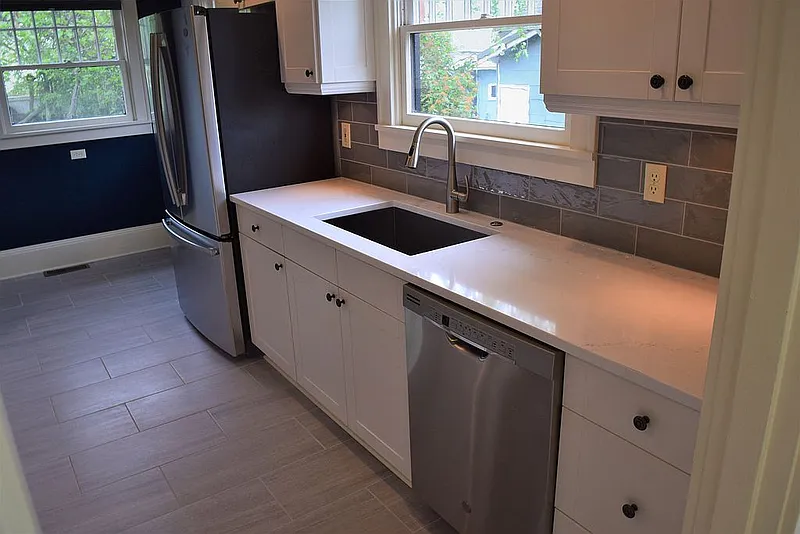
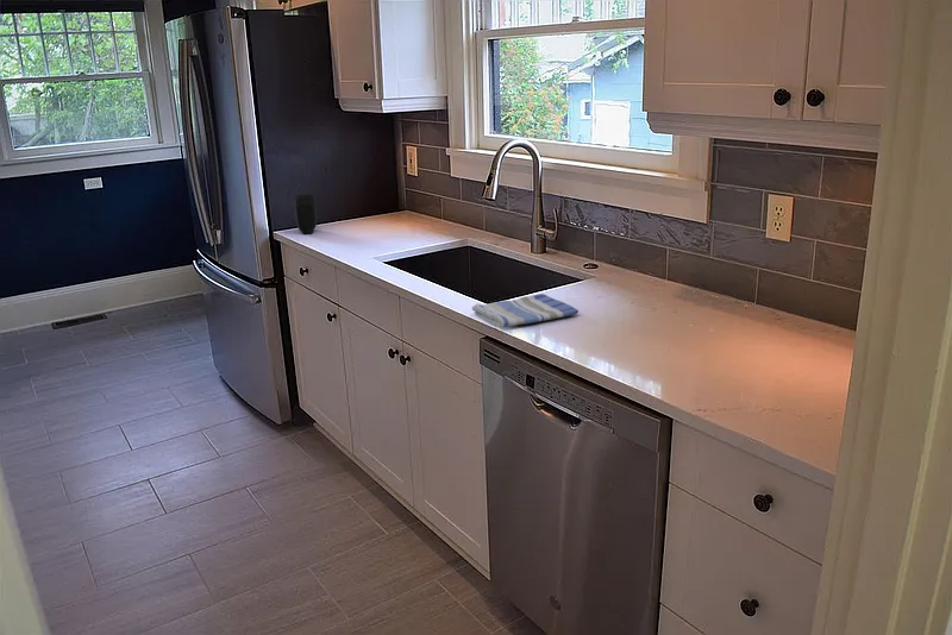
+ dish towel [471,293,580,328]
+ speaker [293,194,318,235]
